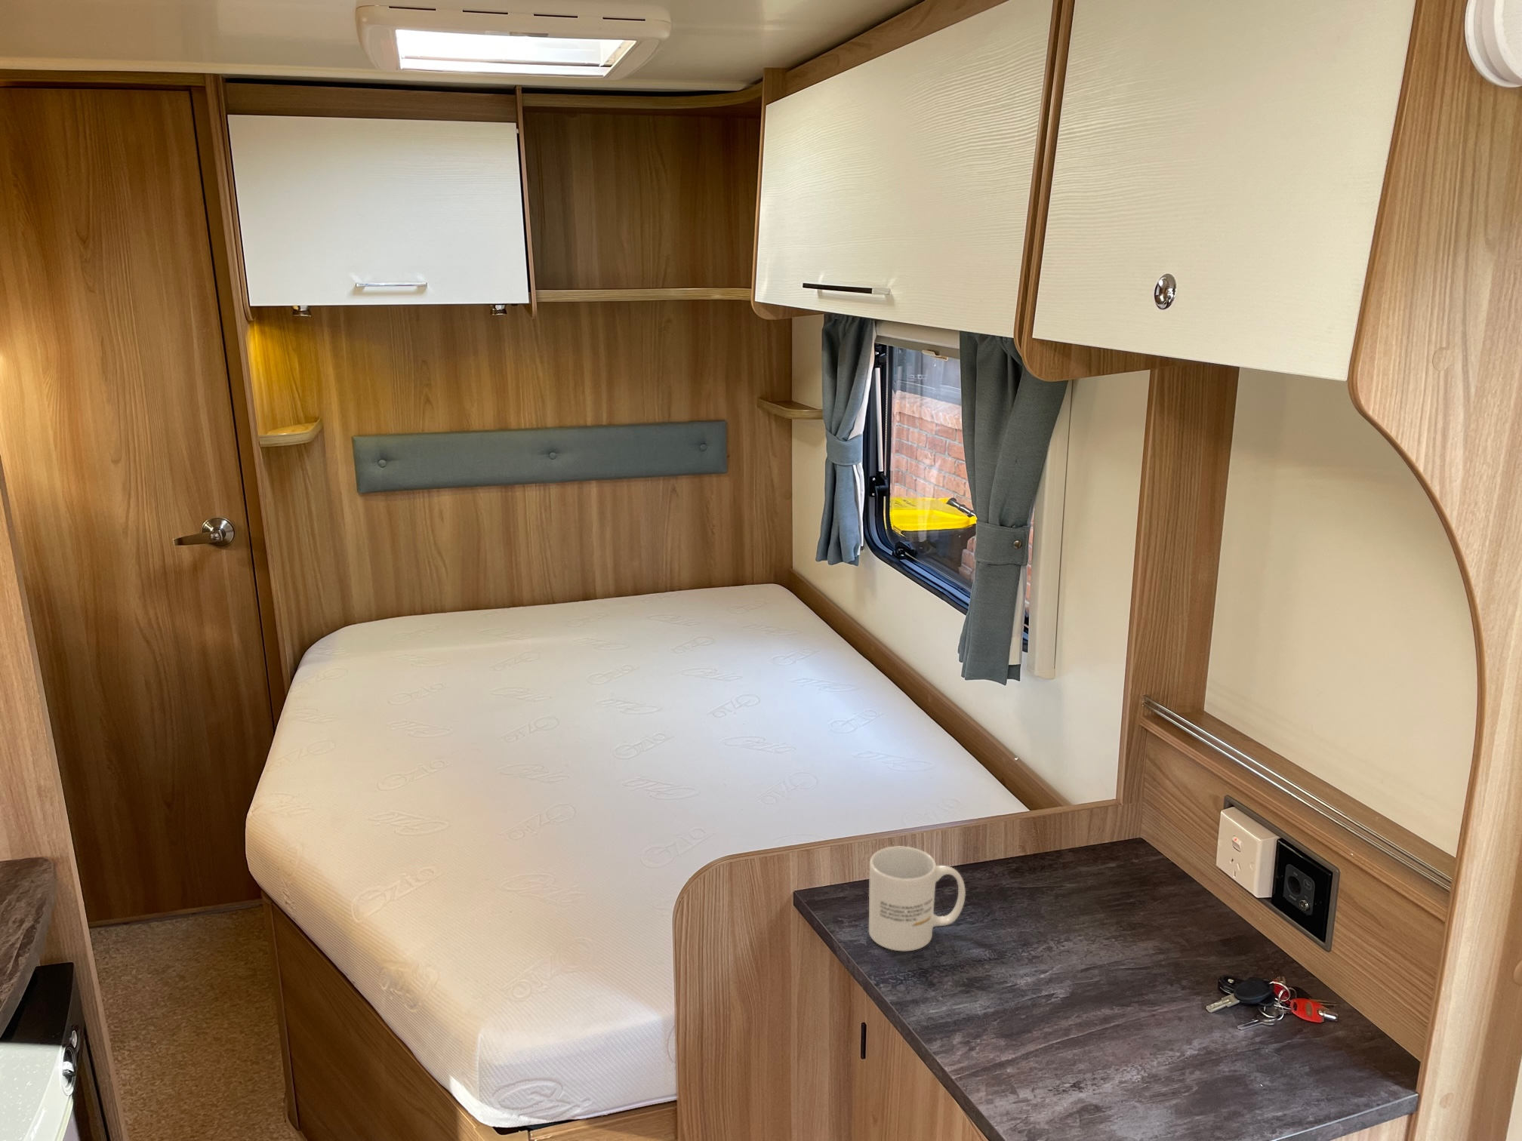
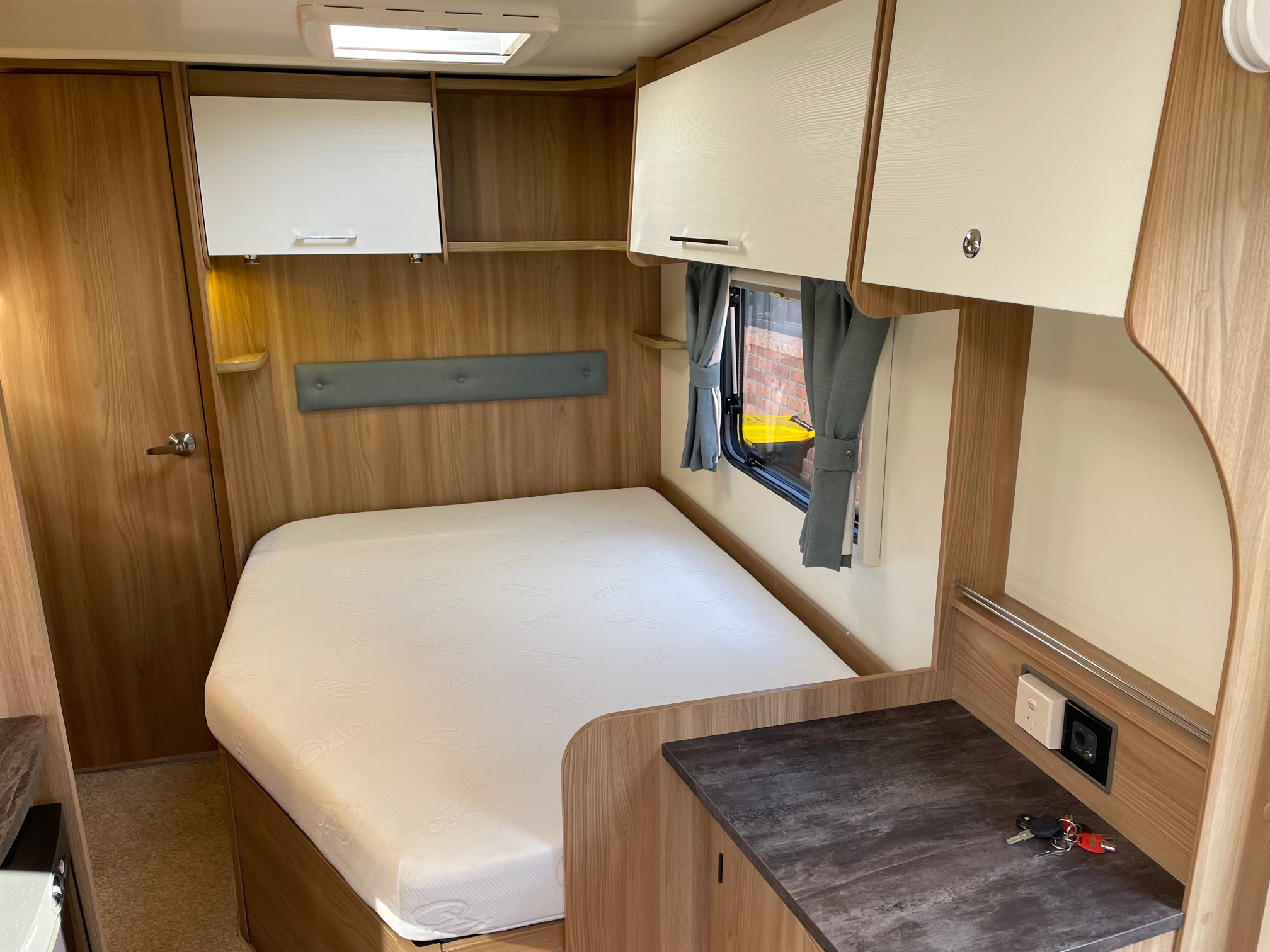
- mug [868,846,966,952]
